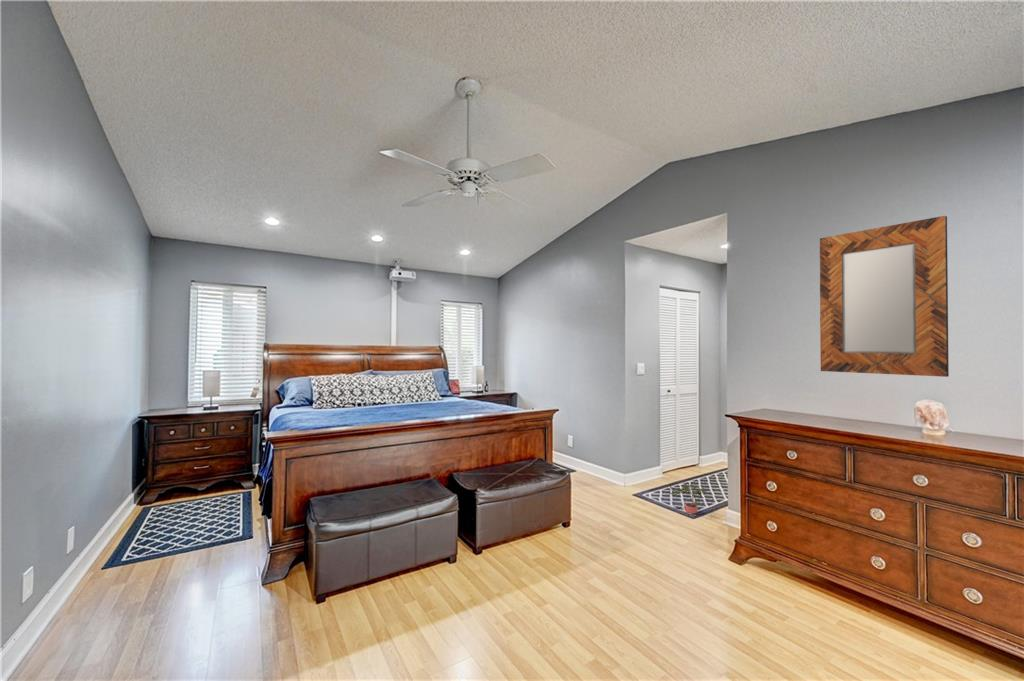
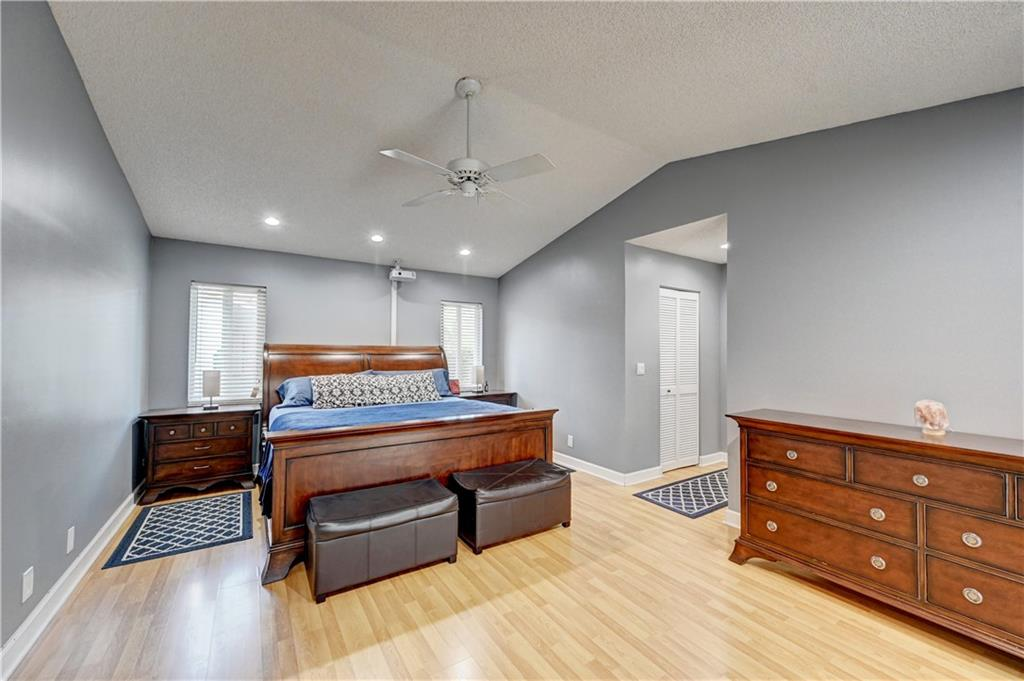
- home mirror [819,215,950,378]
- potted plant [668,482,707,515]
